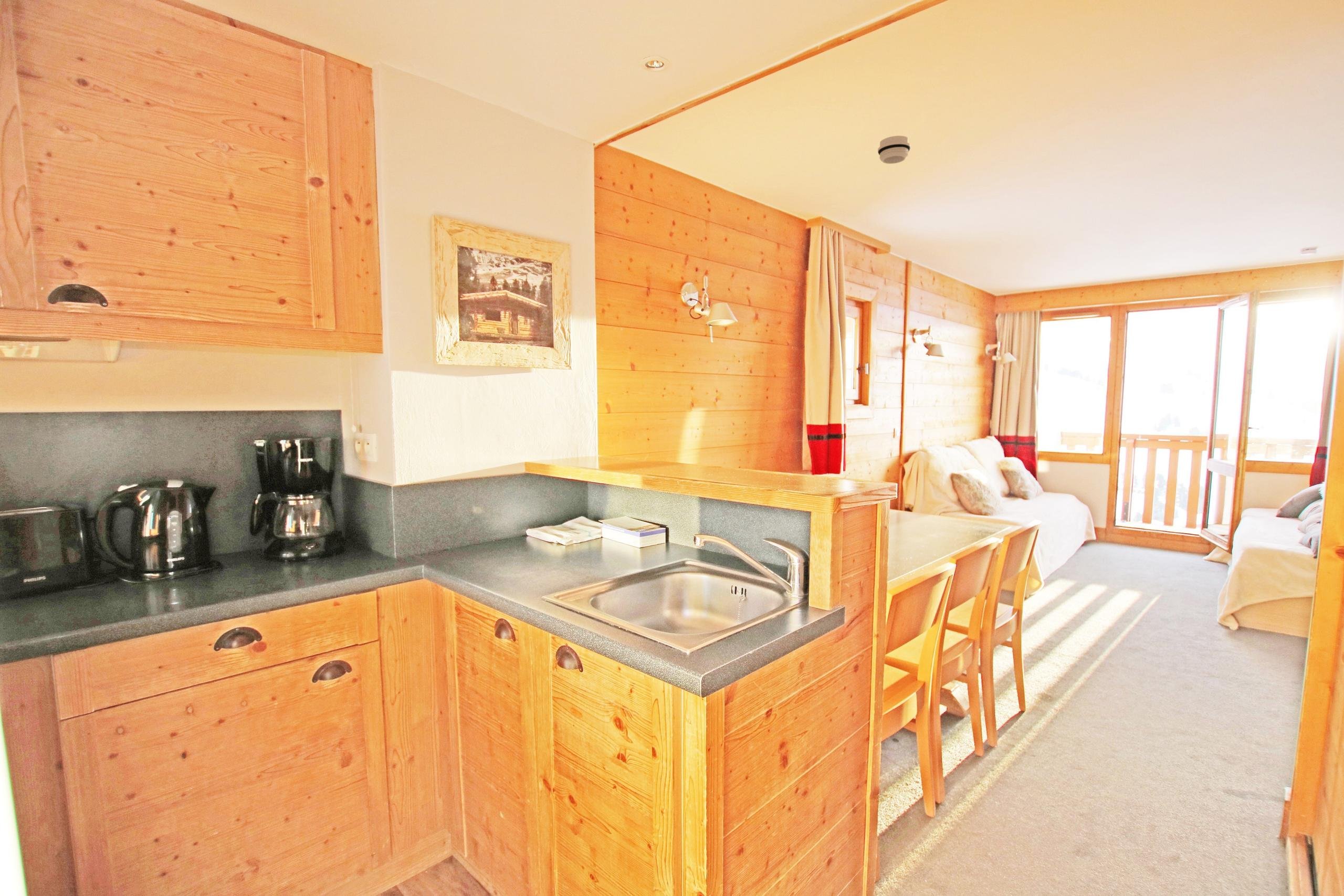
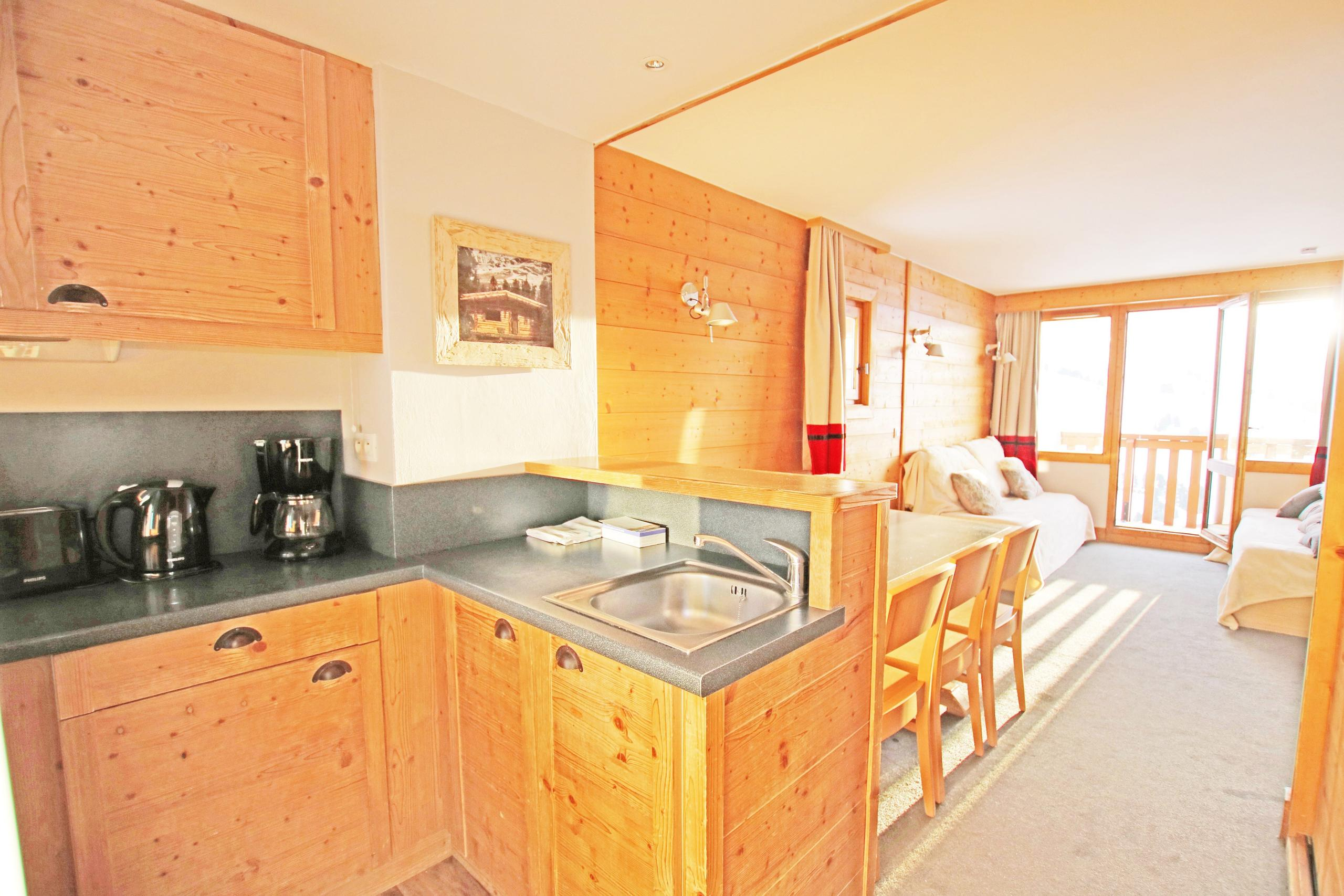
- smoke detector [877,135,911,164]
